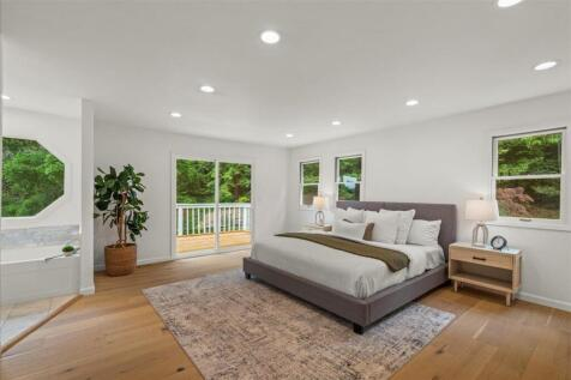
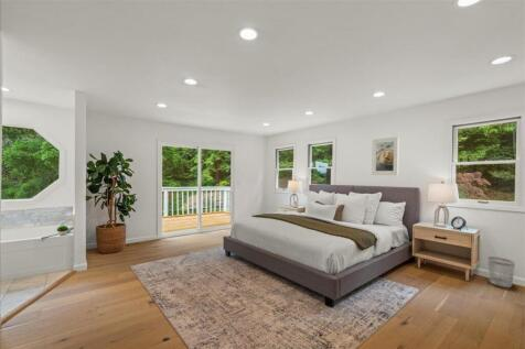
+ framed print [371,135,399,176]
+ wastebasket [486,255,516,288]
